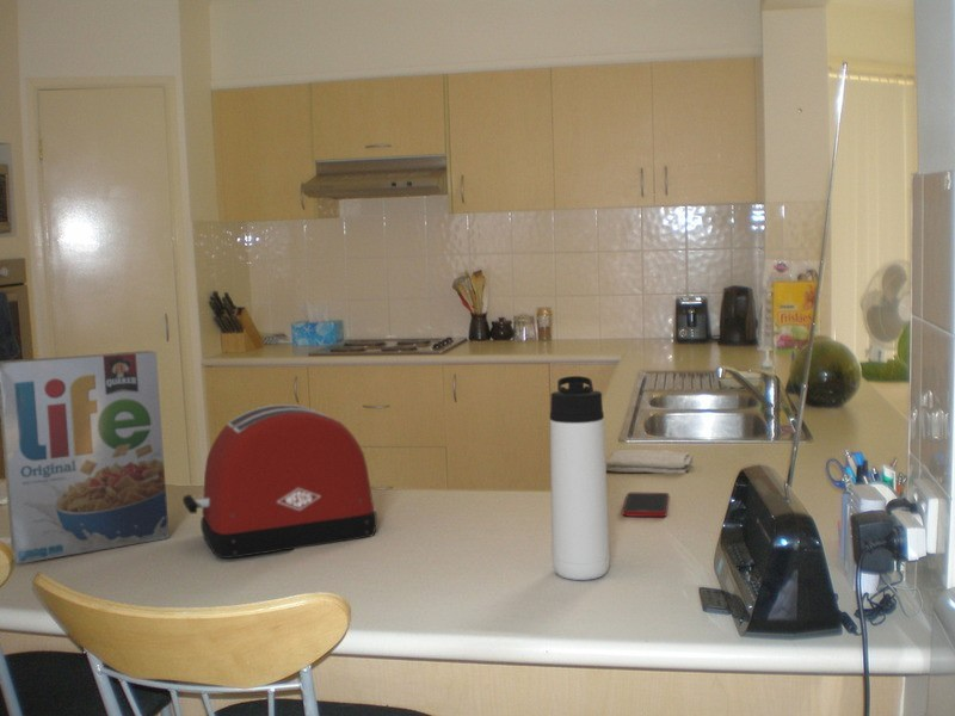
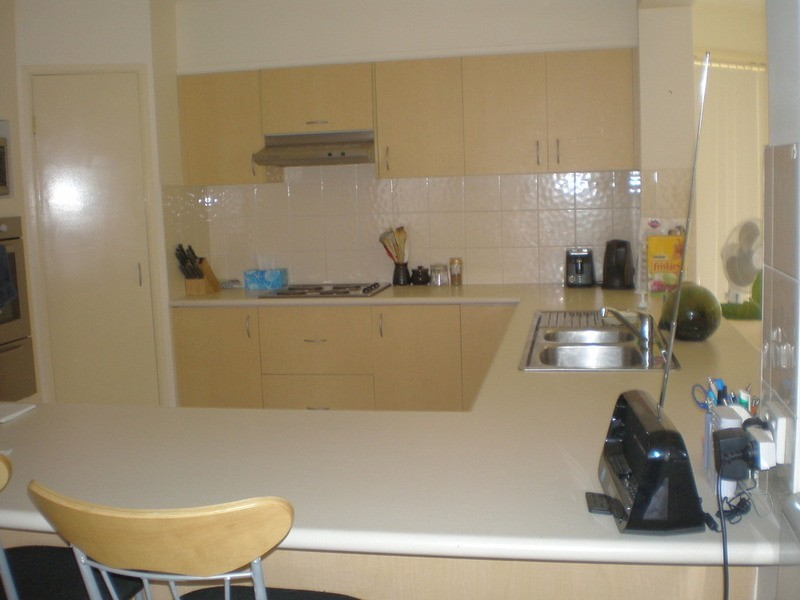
- cereal box [0,350,171,566]
- cell phone [621,492,670,518]
- toaster [181,403,378,560]
- washcloth [605,449,694,475]
- thermos bottle [549,375,611,581]
